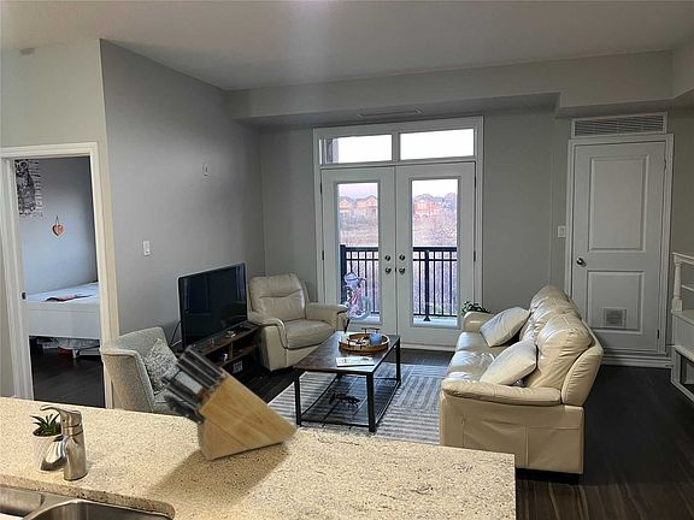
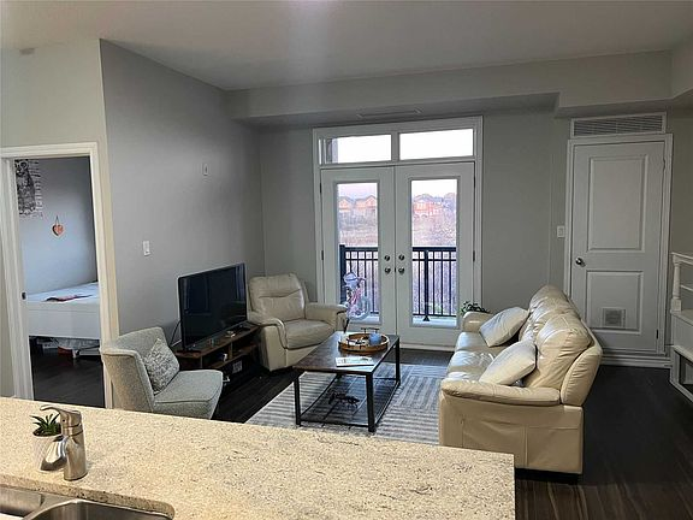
- knife block [159,344,298,461]
